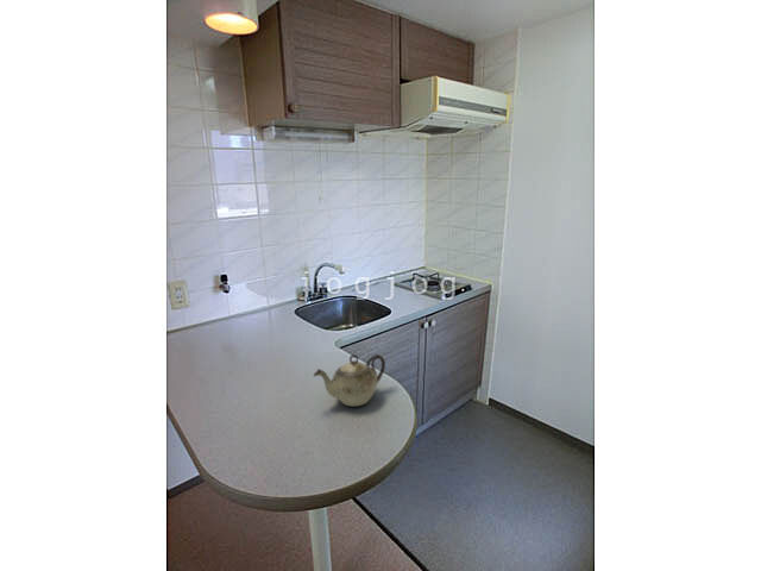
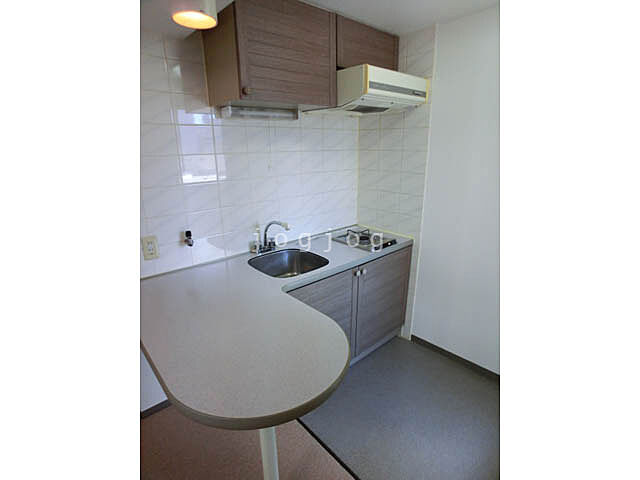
- teapot [313,353,386,407]
